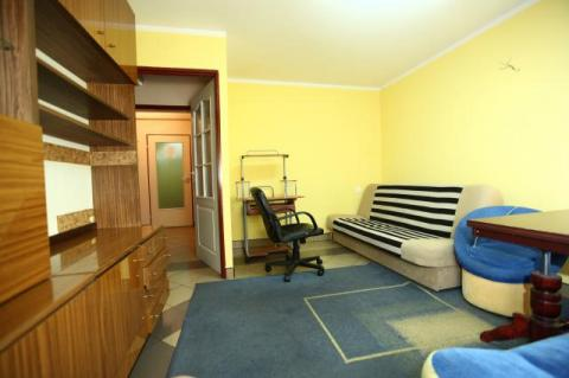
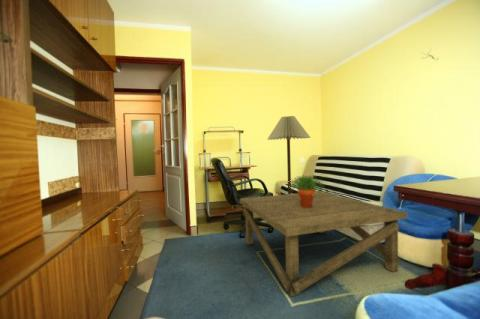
+ floor lamp [267,115,312,194]
+ potted plant [285,174,326,208]
+ coffee table [239,190,408,297]
